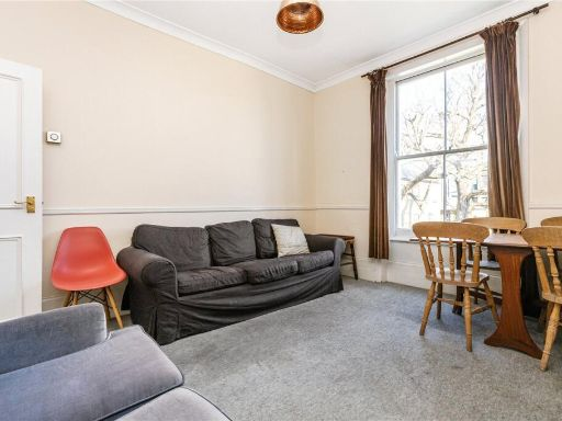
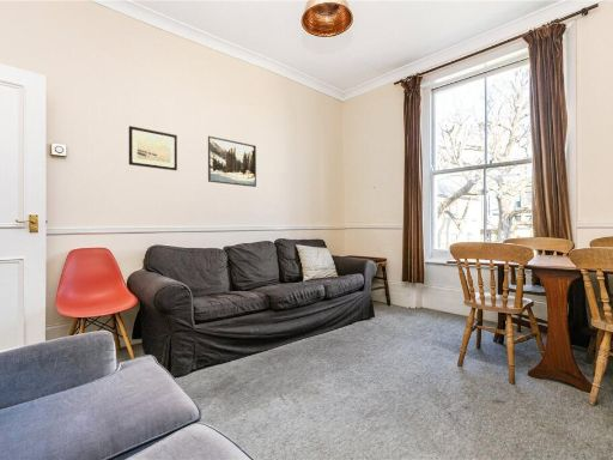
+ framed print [207,135,257,188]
+ wall art [128,125,178,171]
